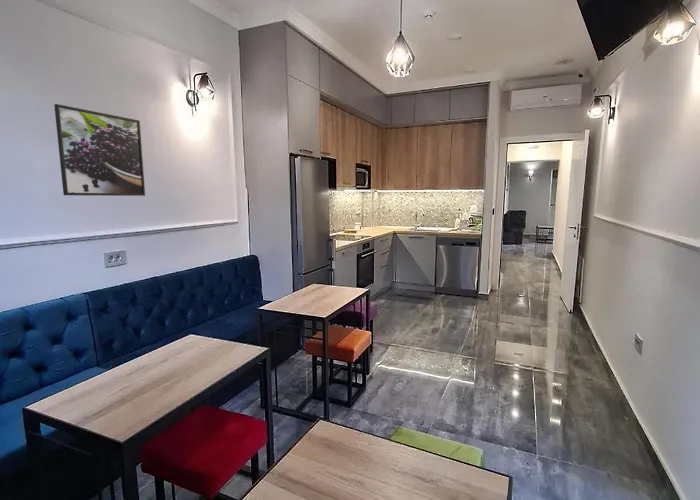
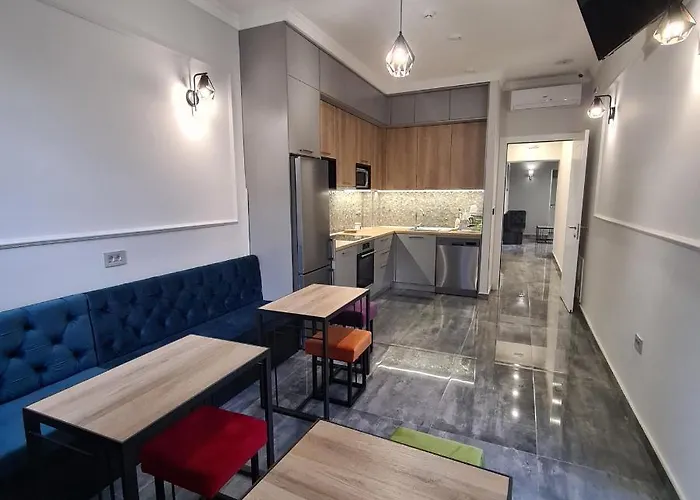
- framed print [53,103,146,197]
